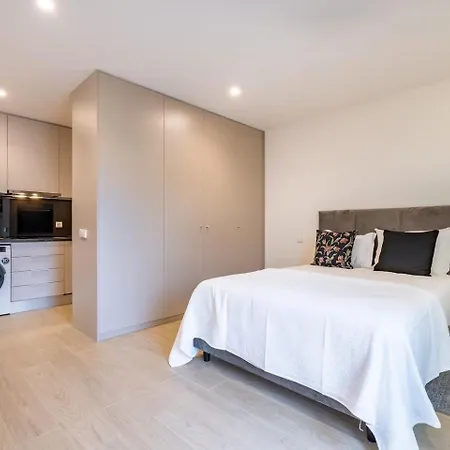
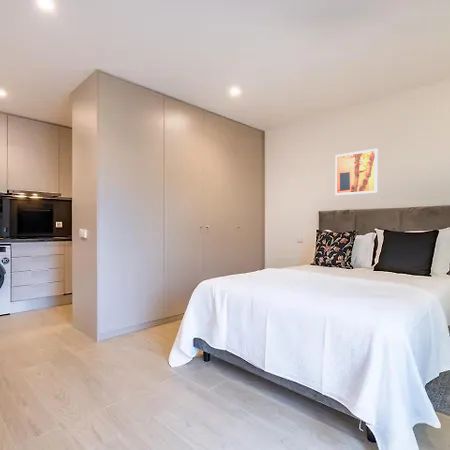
+ wall art [334,148,379,196]
